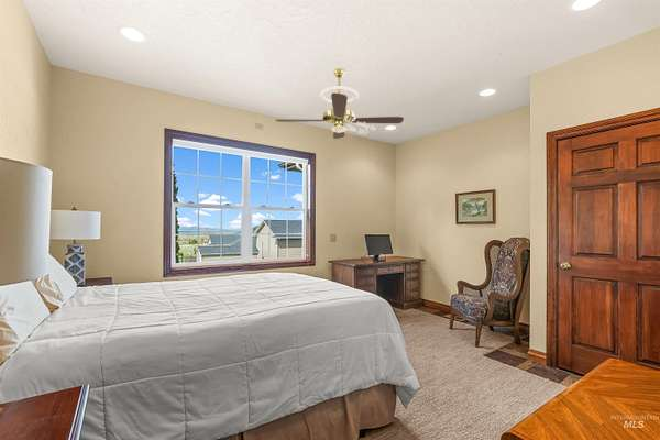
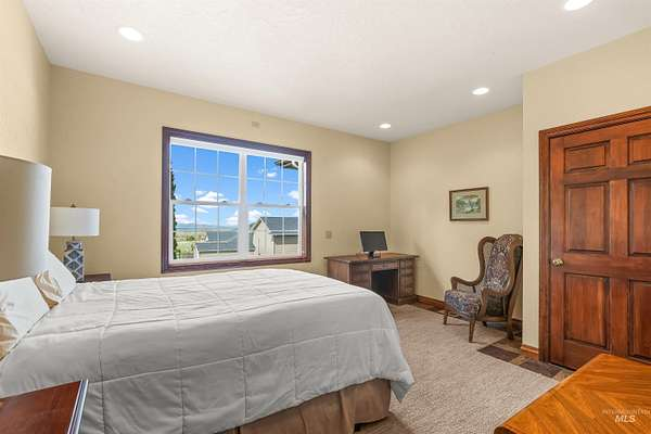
- ceiling fan [274,67,405,140]
